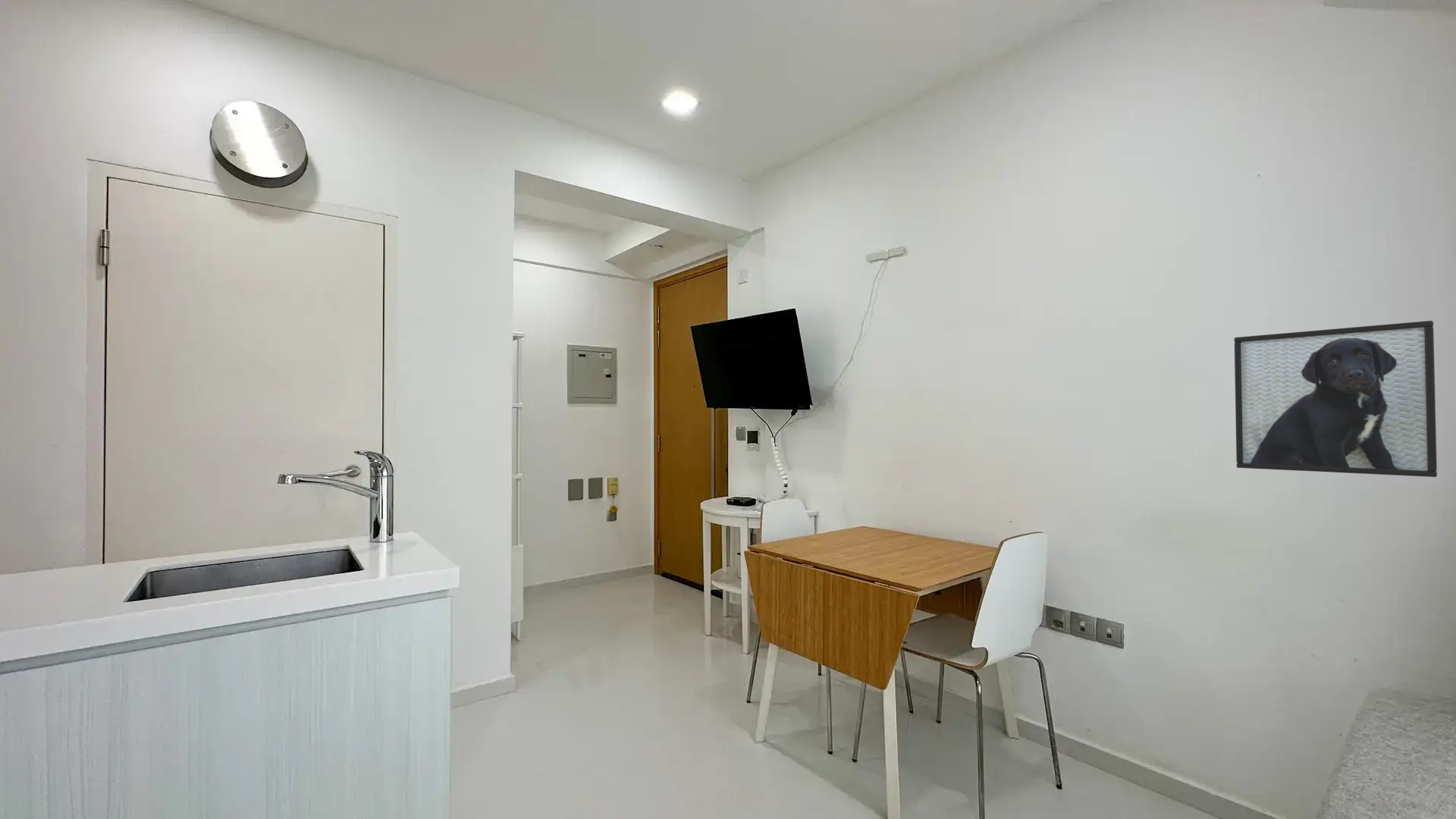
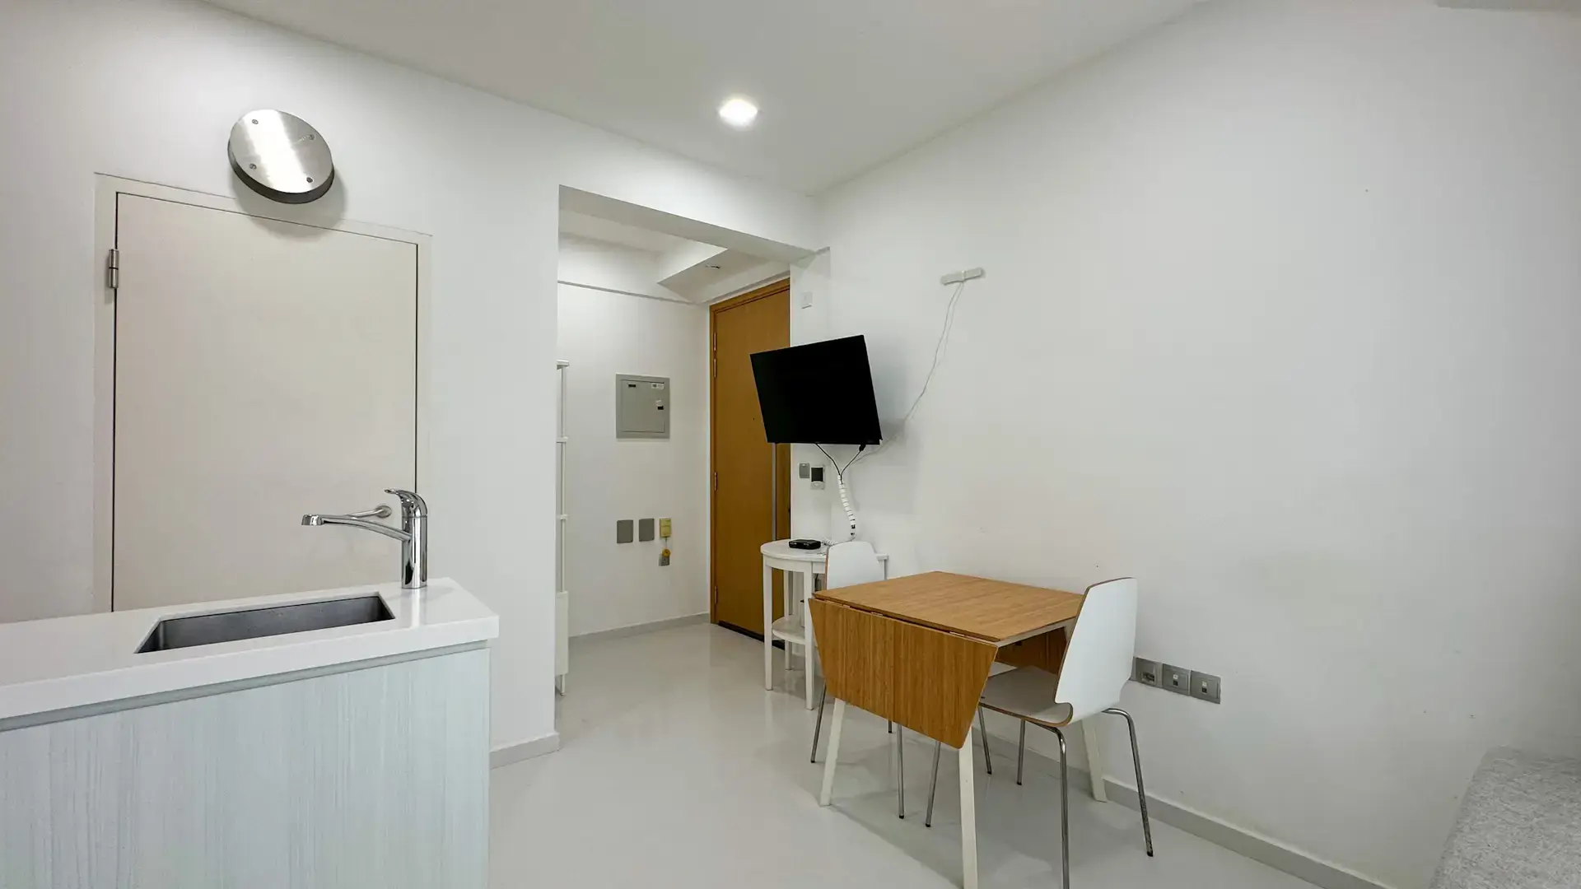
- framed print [1234,320,1438,478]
